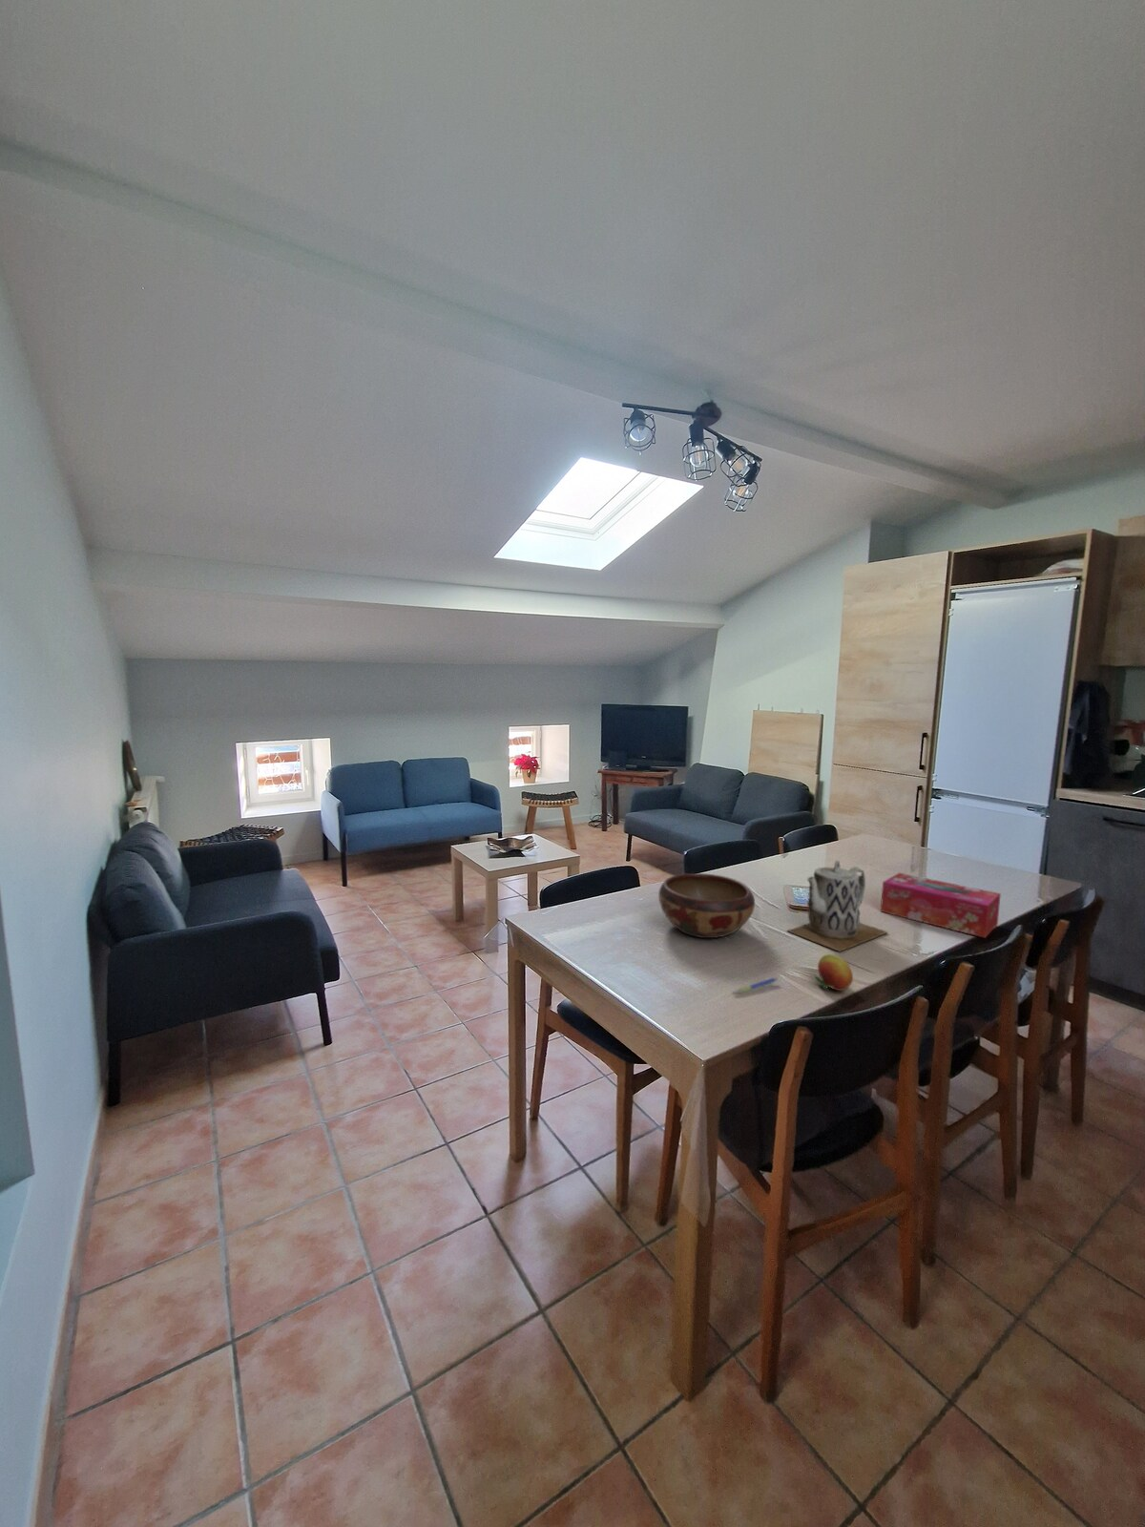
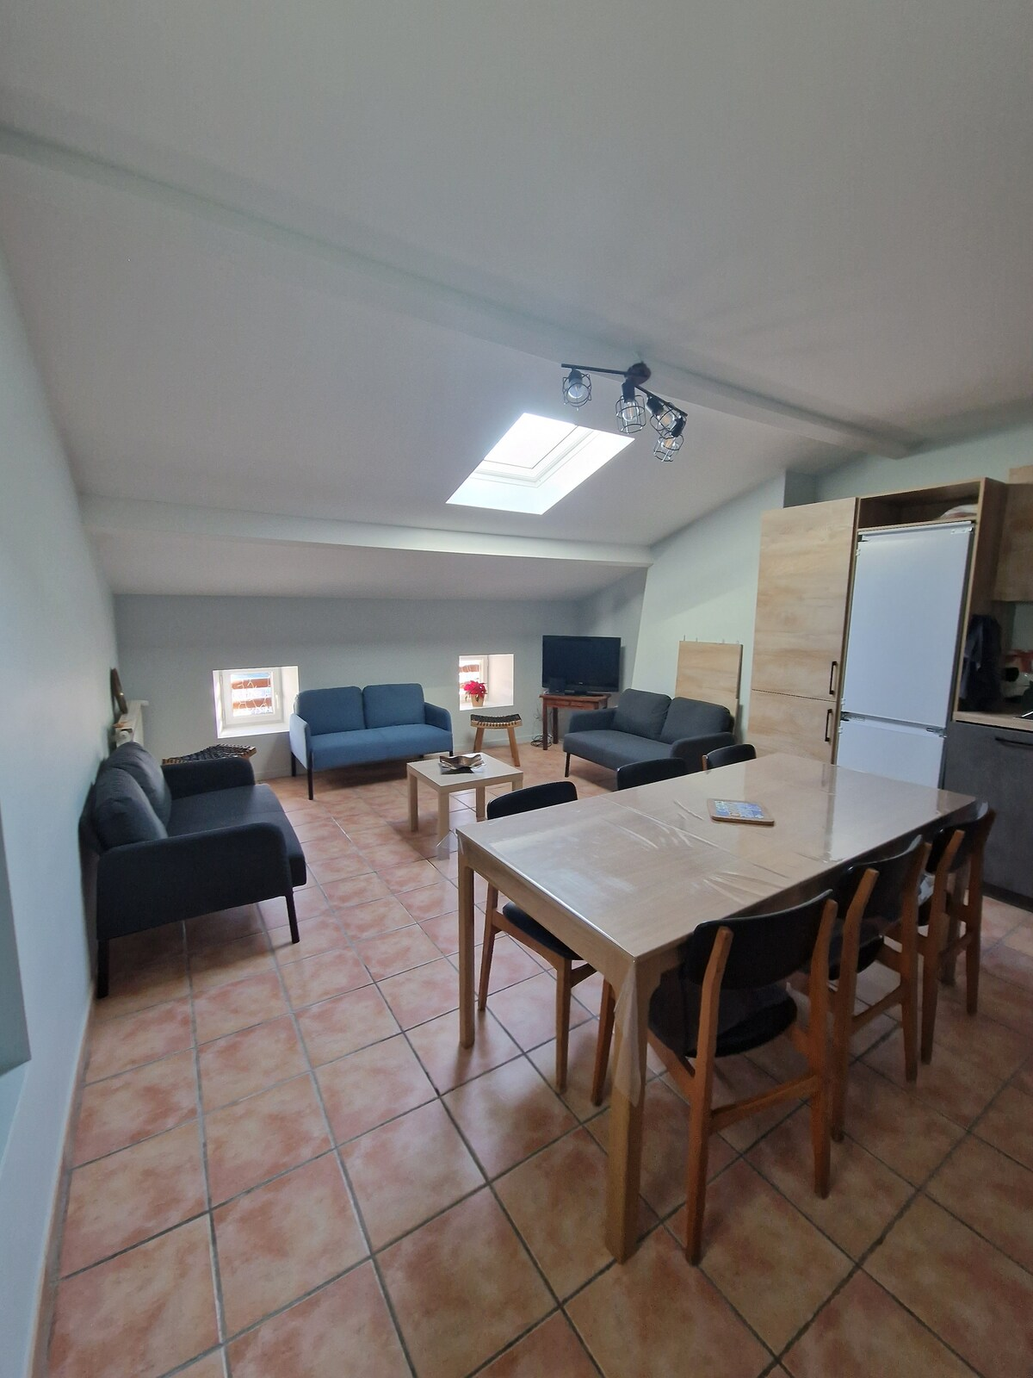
- teapot [787,858,889,952]
- tissue box [879,872,1002,939]
- decorative bowl [658,872,755,939]
- fruit [813,953,854,992]
- pen [731,976,778,994]
